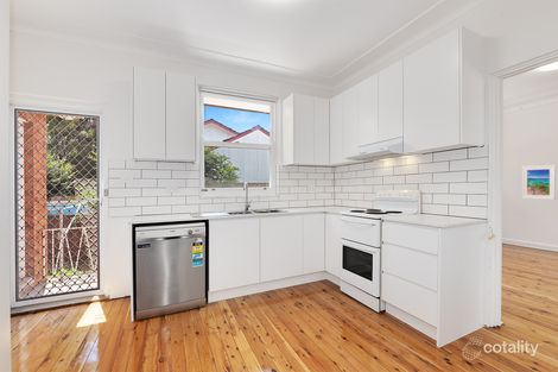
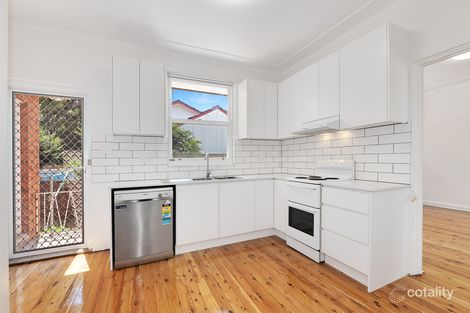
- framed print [521,164,557,201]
